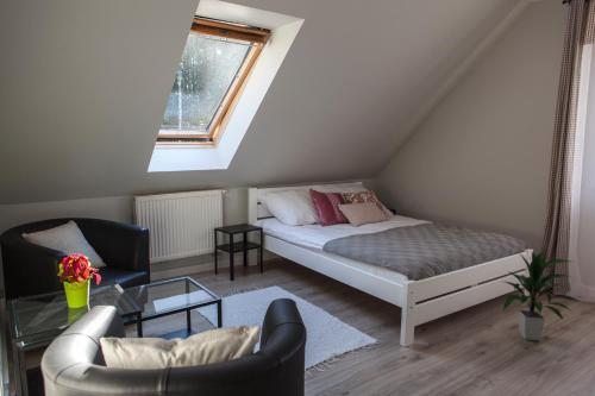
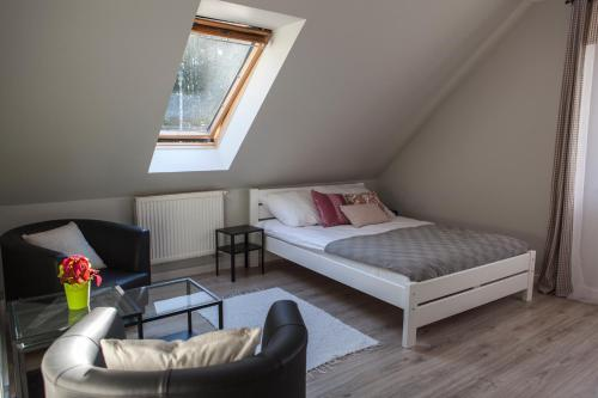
- indoor plant [496,250,583,341]
